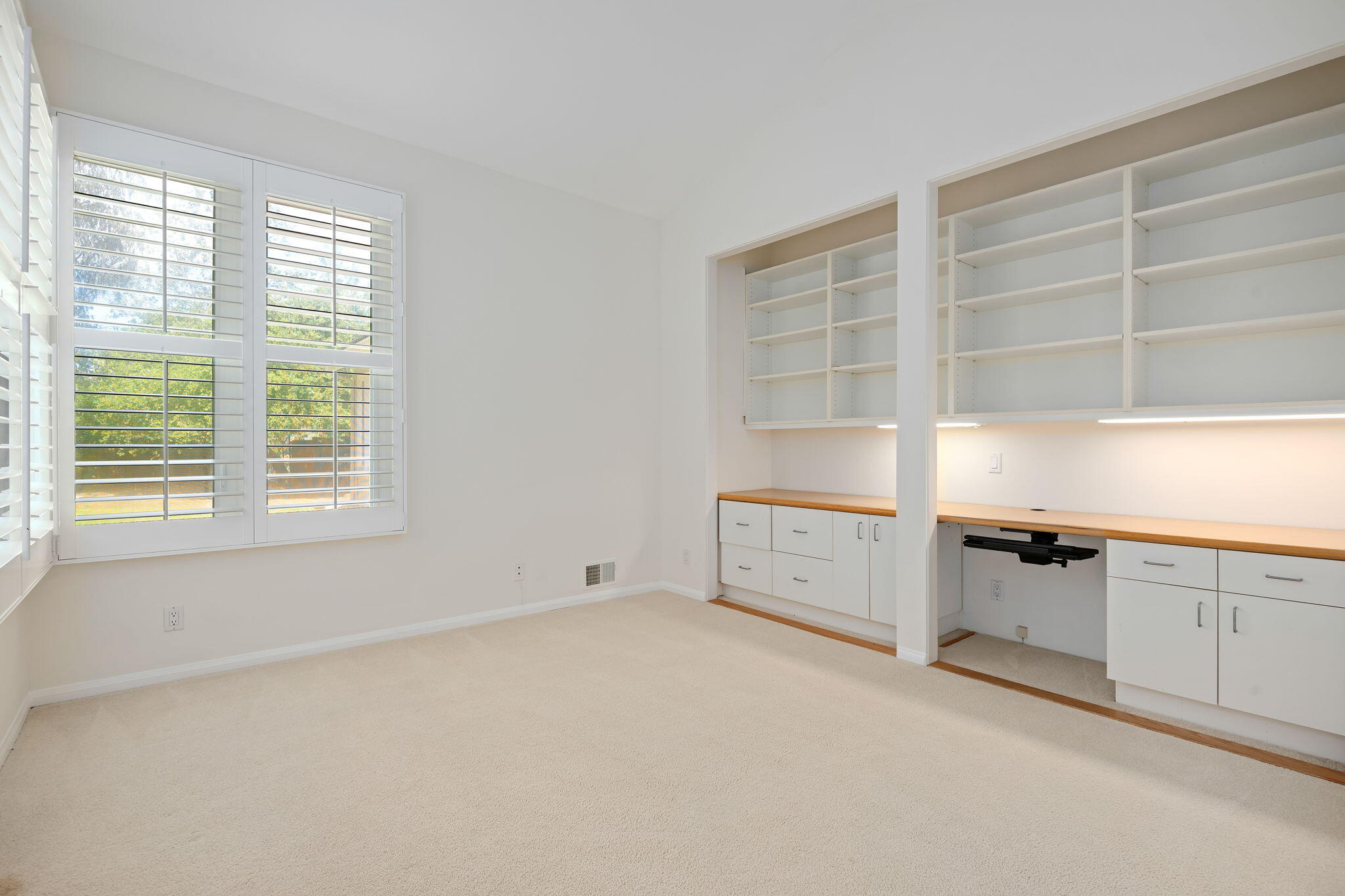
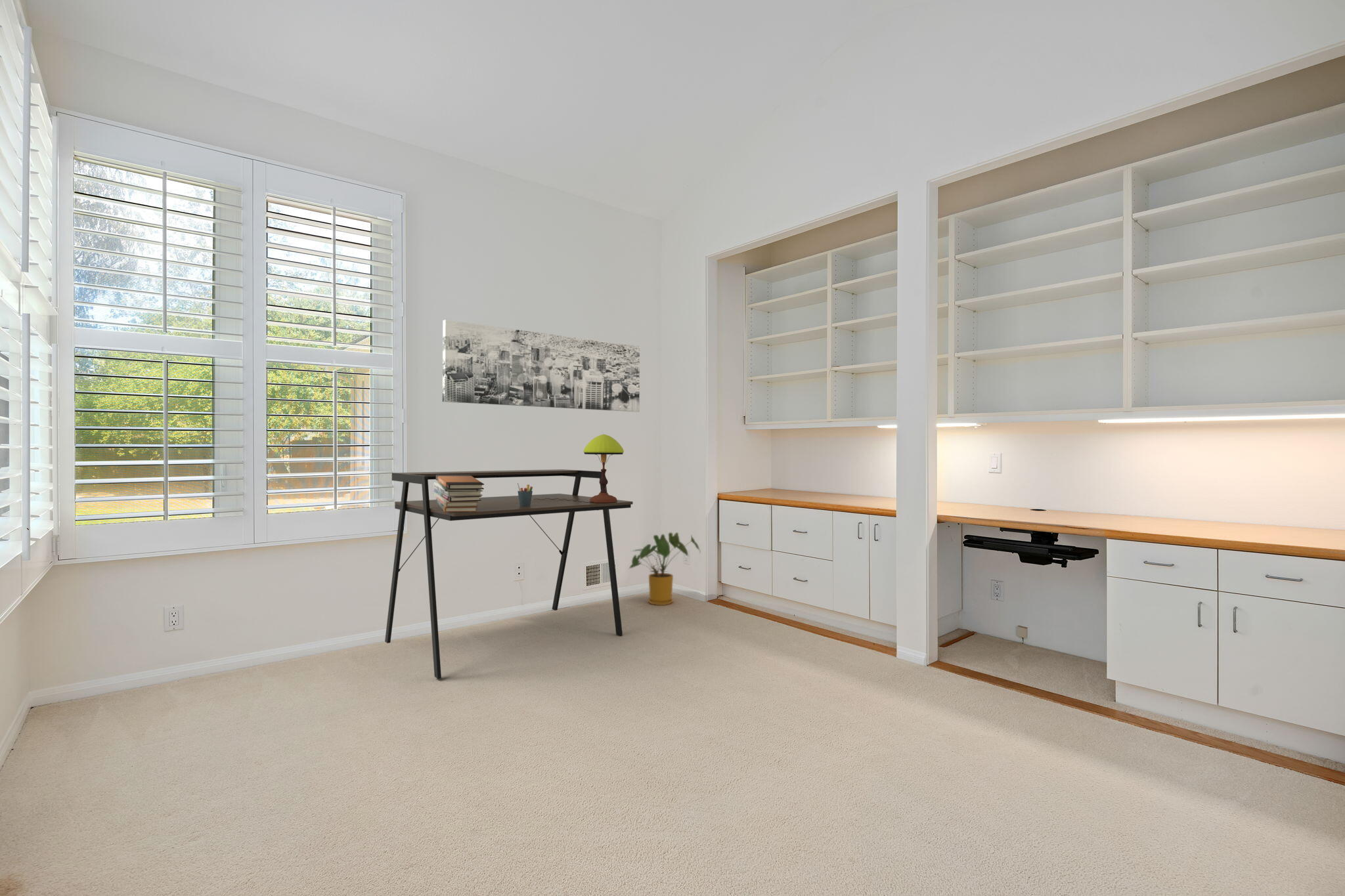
+ table lamp [534,434,625,503]
+ book stack [433,475,485,512]
+ desk [384,469,634,679]
+ house plant [628,532,701,606]
+ wall art [442,319,640,413]
+ pen holder [517,482,533,506]
